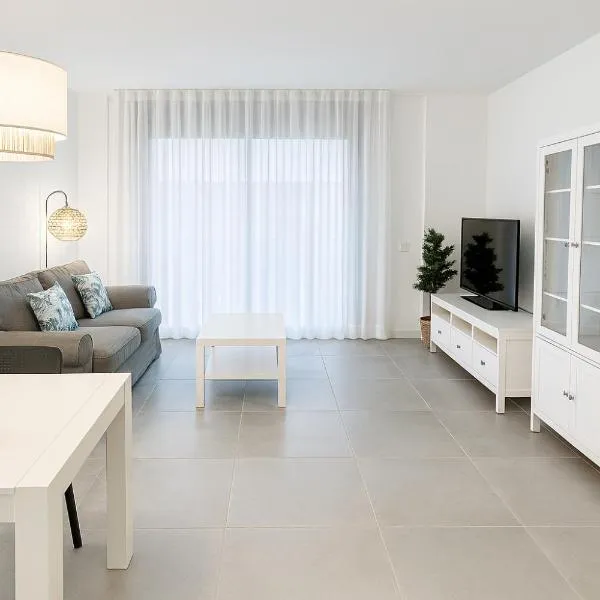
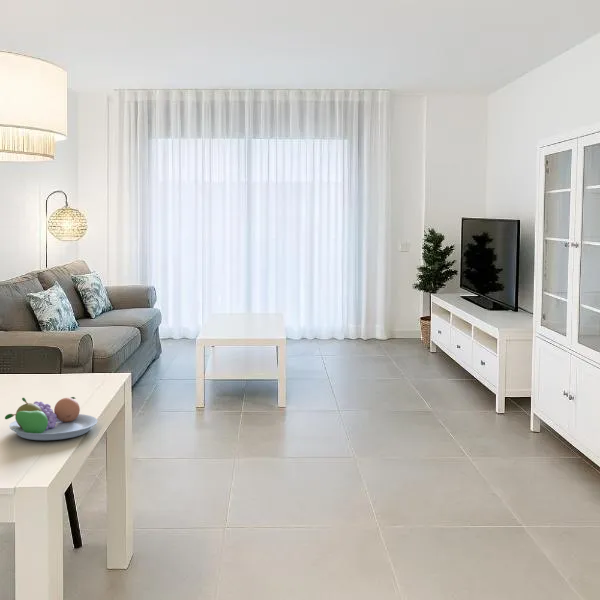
+ fruit bowl [4,396,99,441]
